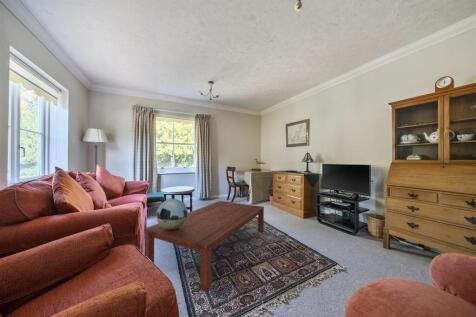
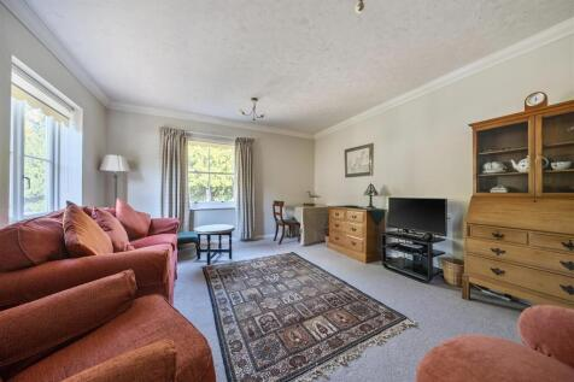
- decorative sphere [155,198,189,230]
- coffee table [143,200,265,292]
